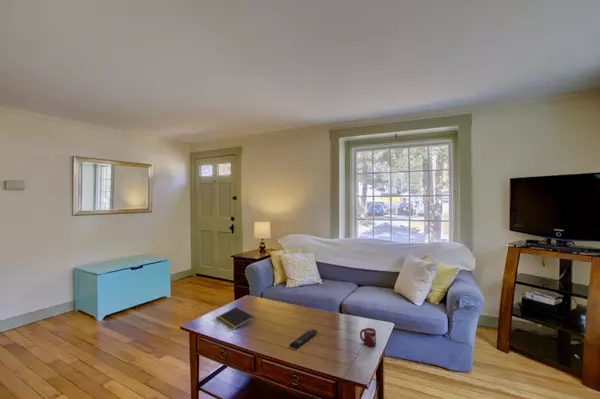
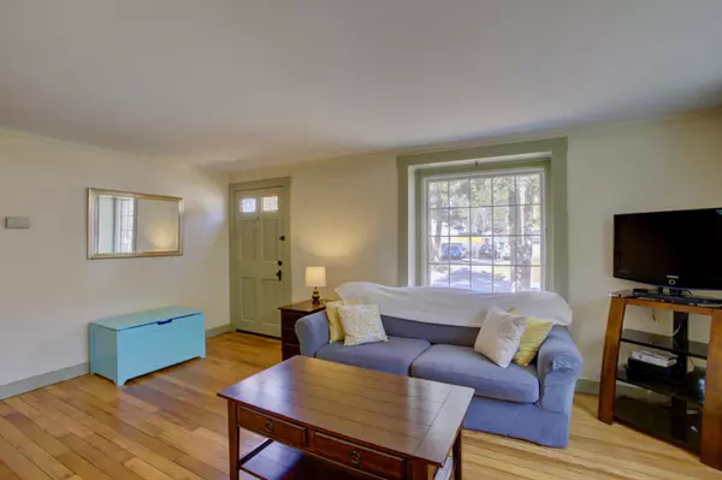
- remote control [289,328,319,350]
- cup [359,327,377,348]
- notepad [215,306,255,331]
